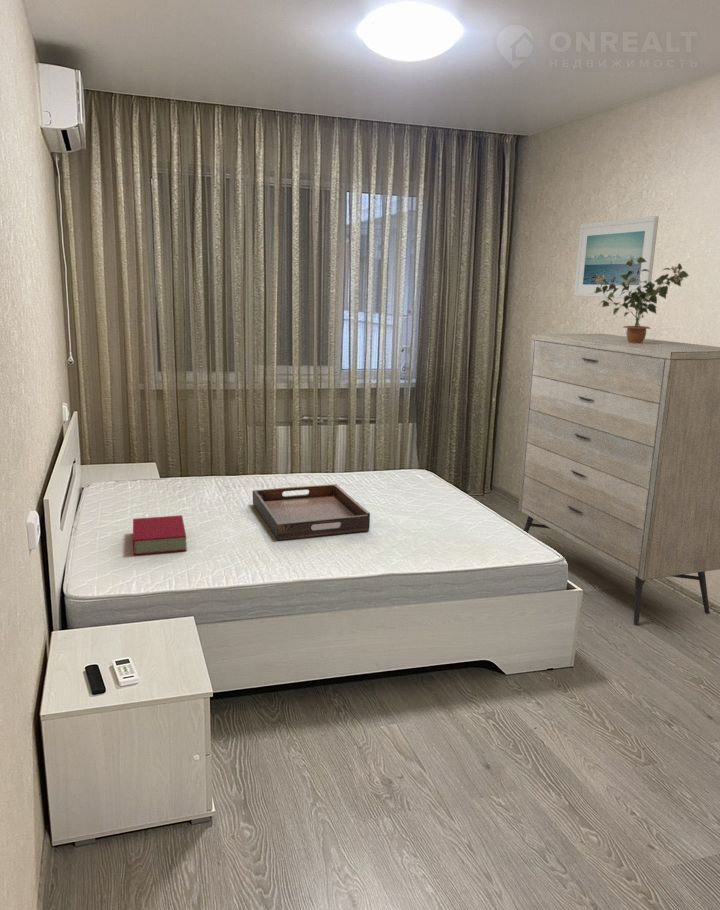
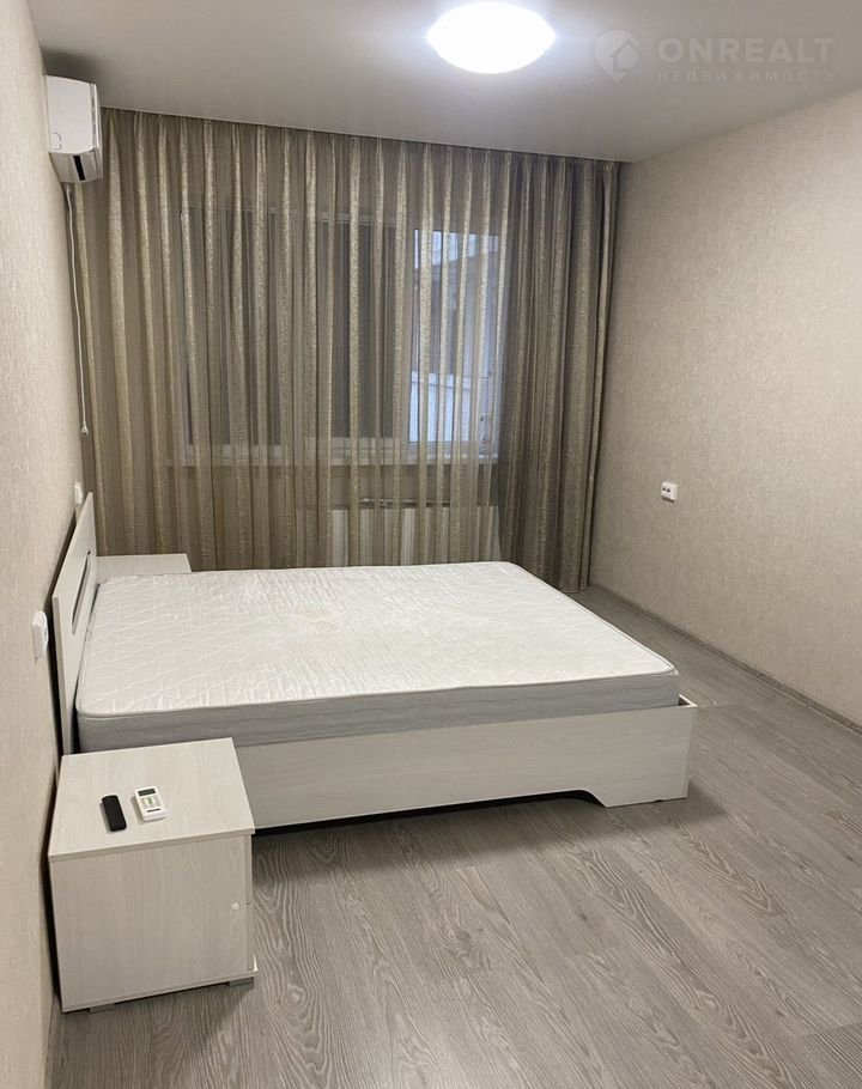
- book [132,514,188,556]
- potted plant [589,257,690,344]
- dresser [517,333,720,627]
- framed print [573,215,660,300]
- serving tray [252,483,371,541]
